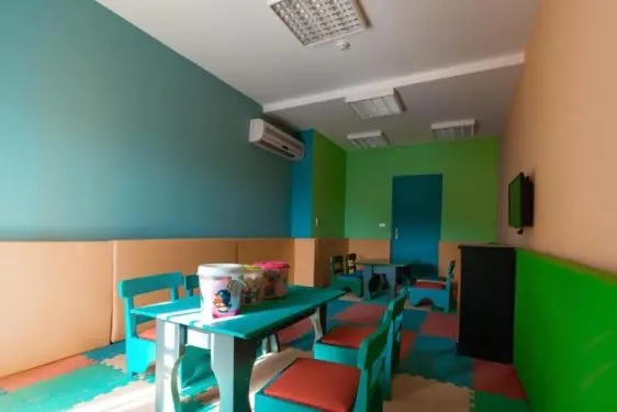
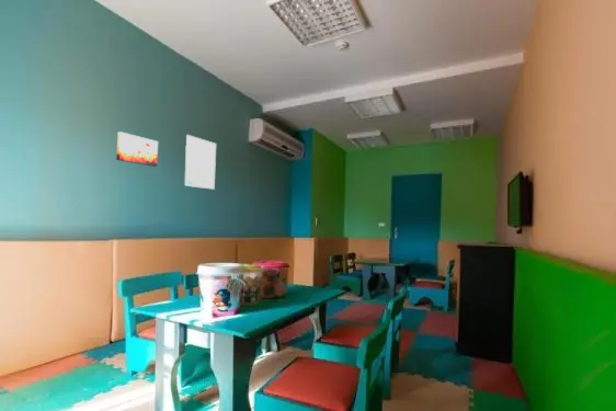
+ wall art [183,134,217,191]
+ wall art [115,130,159,168]
